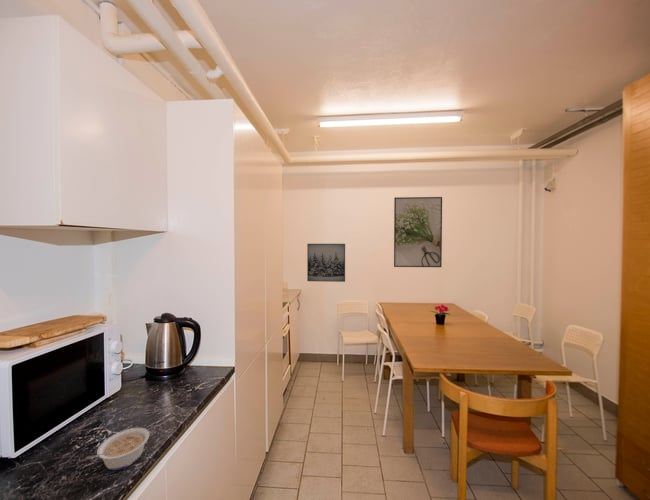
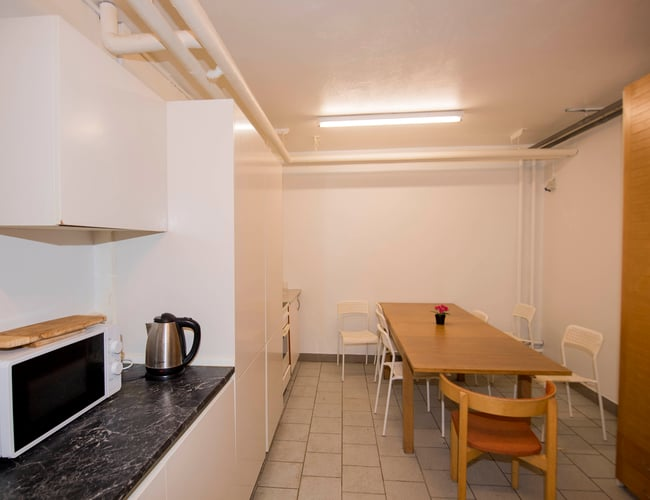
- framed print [393,196,443,268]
- legume [85,427,150,471]
- wall art [306,243,346,283]
